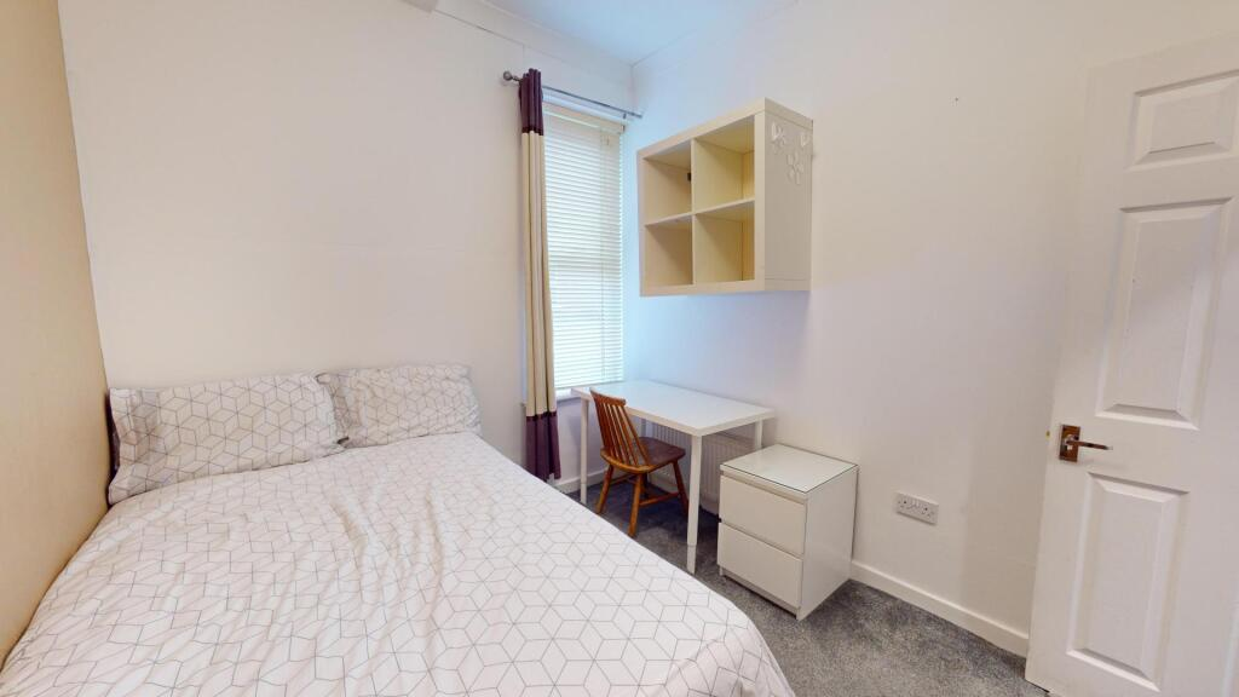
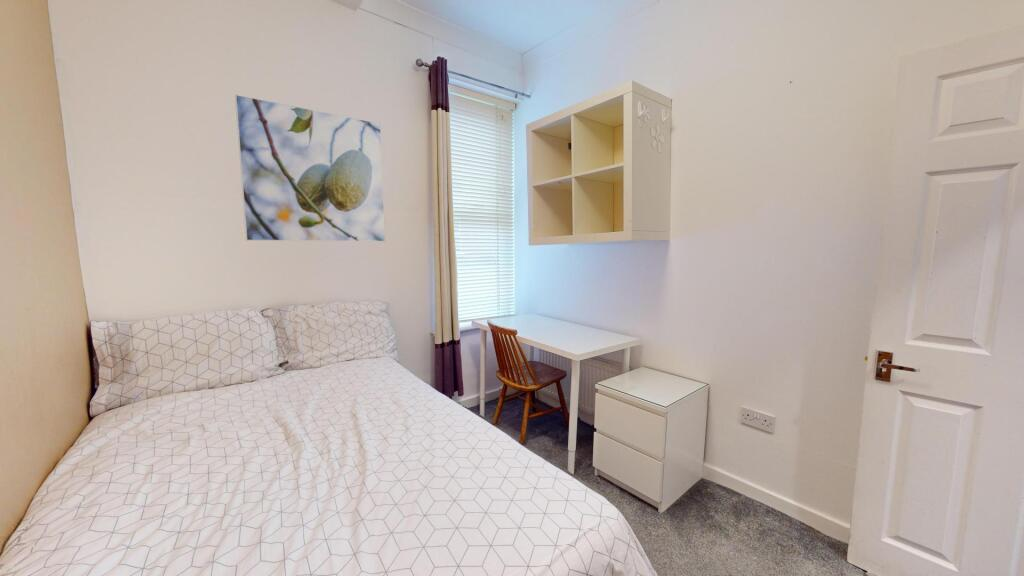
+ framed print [234,93,386,243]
